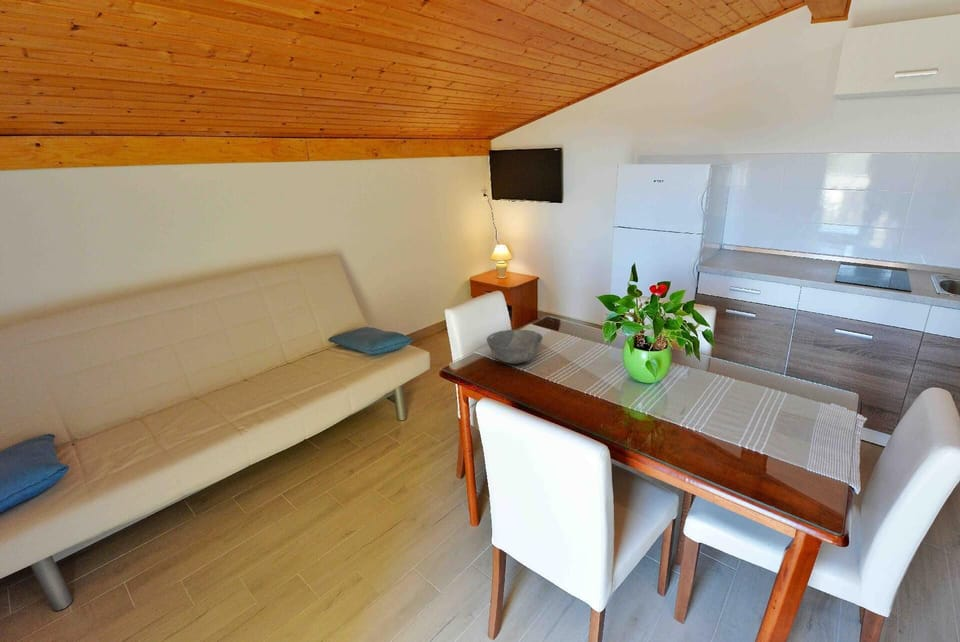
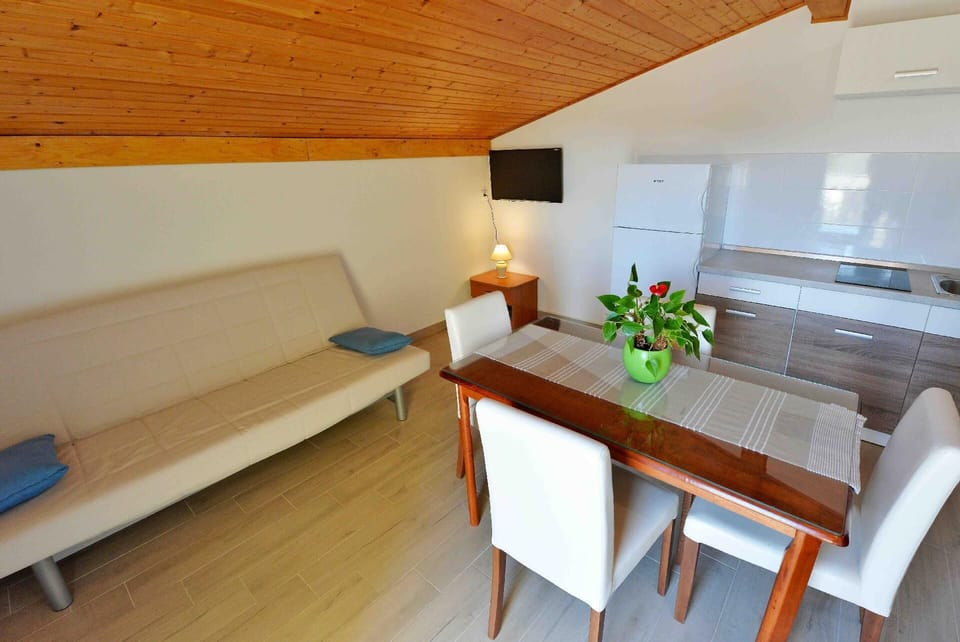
- bowl [486,329,544,365]
